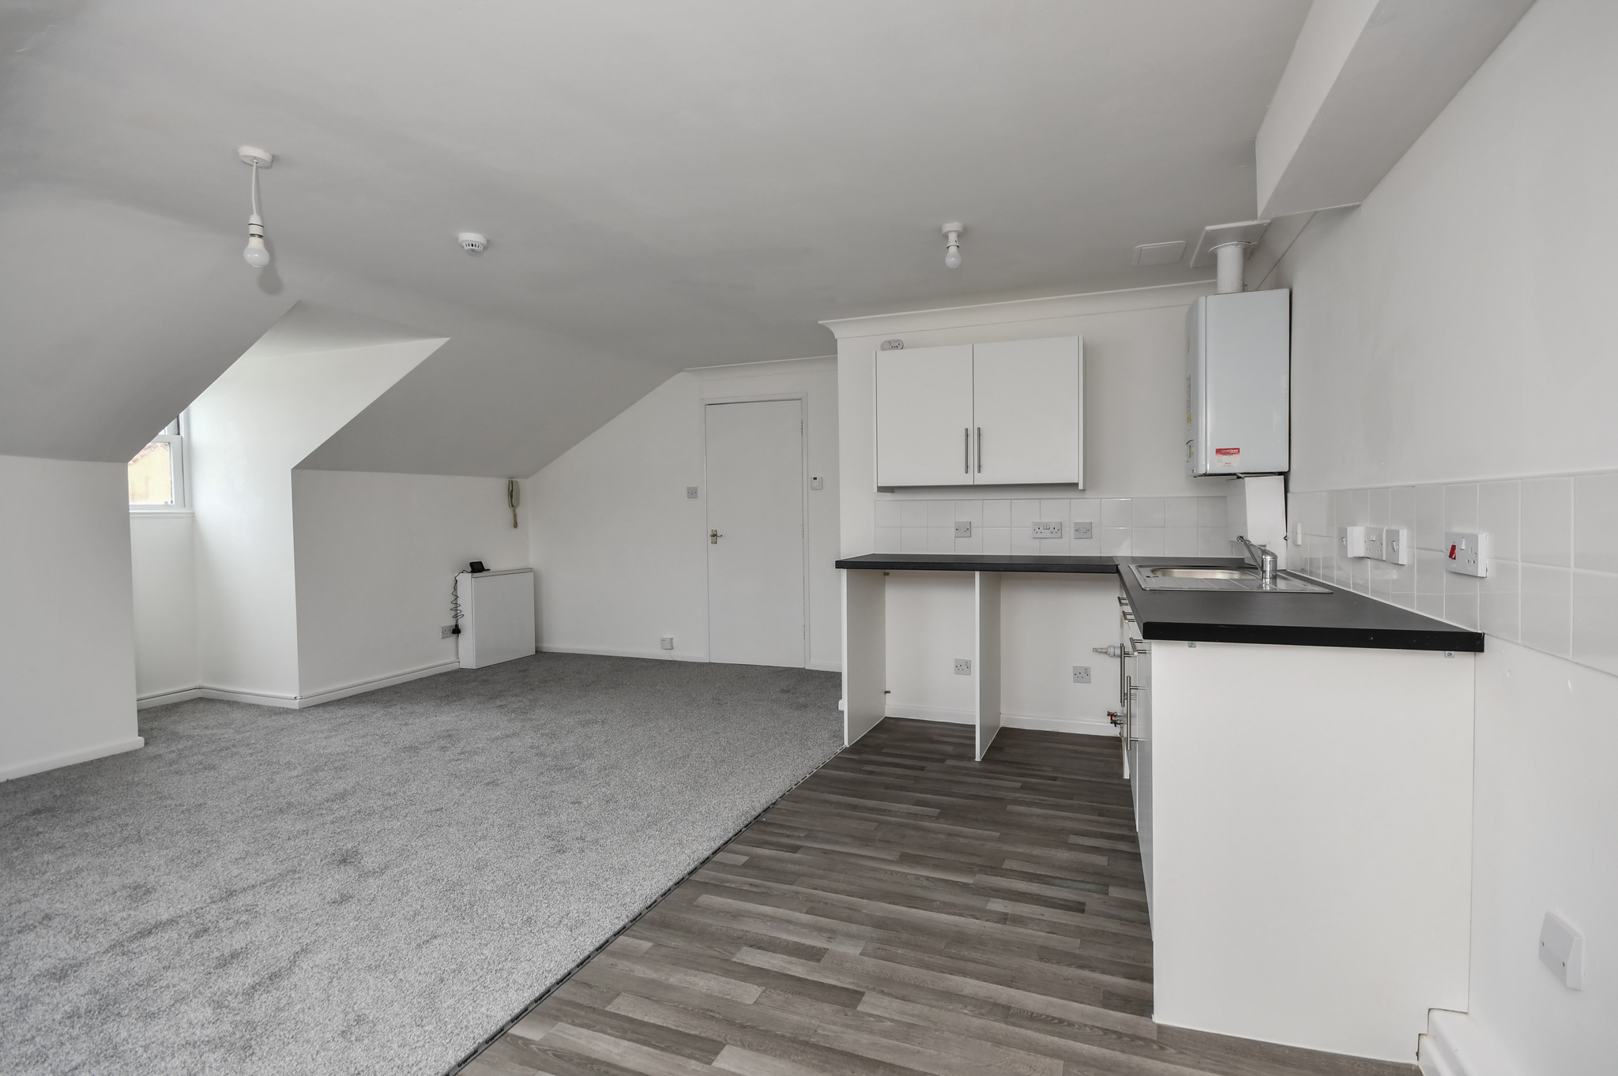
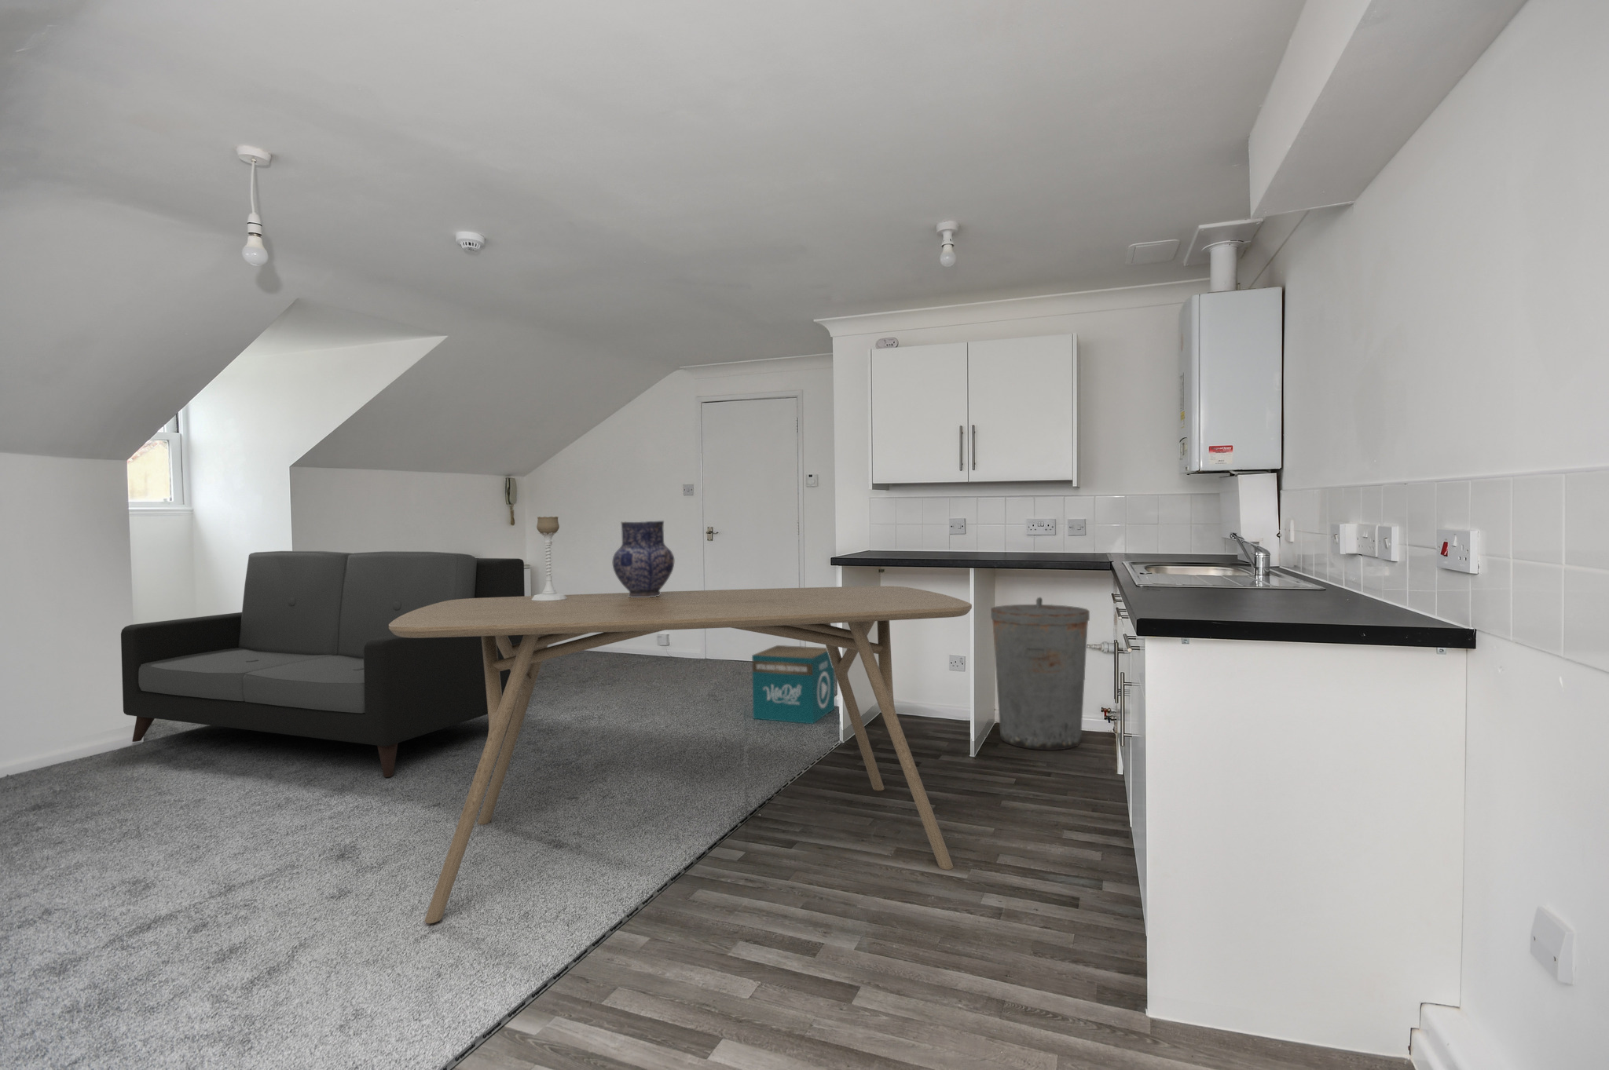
+ pottery [612,519,675,597]
+ candle holder [532,516,567,602]
+ product box [751,645,835,725]
+ trash can [990,597,1091,751]
+ dining table [389,585,972,924]
+ sofa [121,551,526,777]
